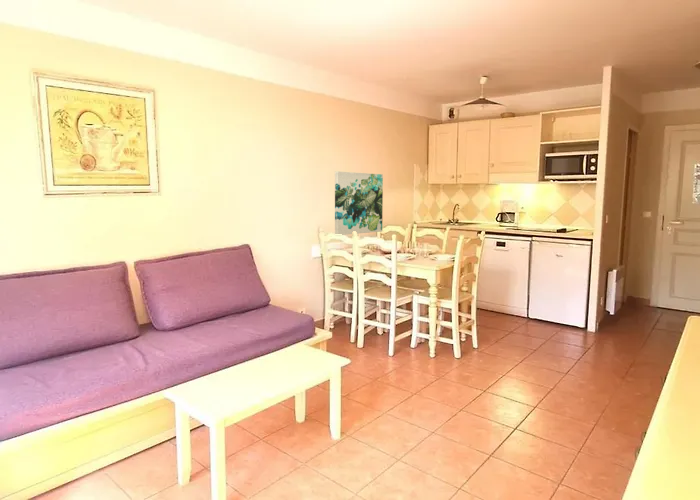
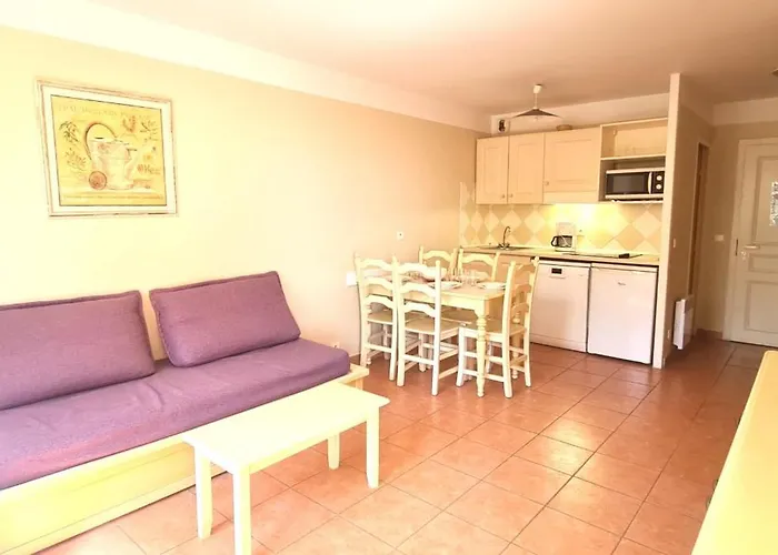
- wall art [334,170,384,236]
